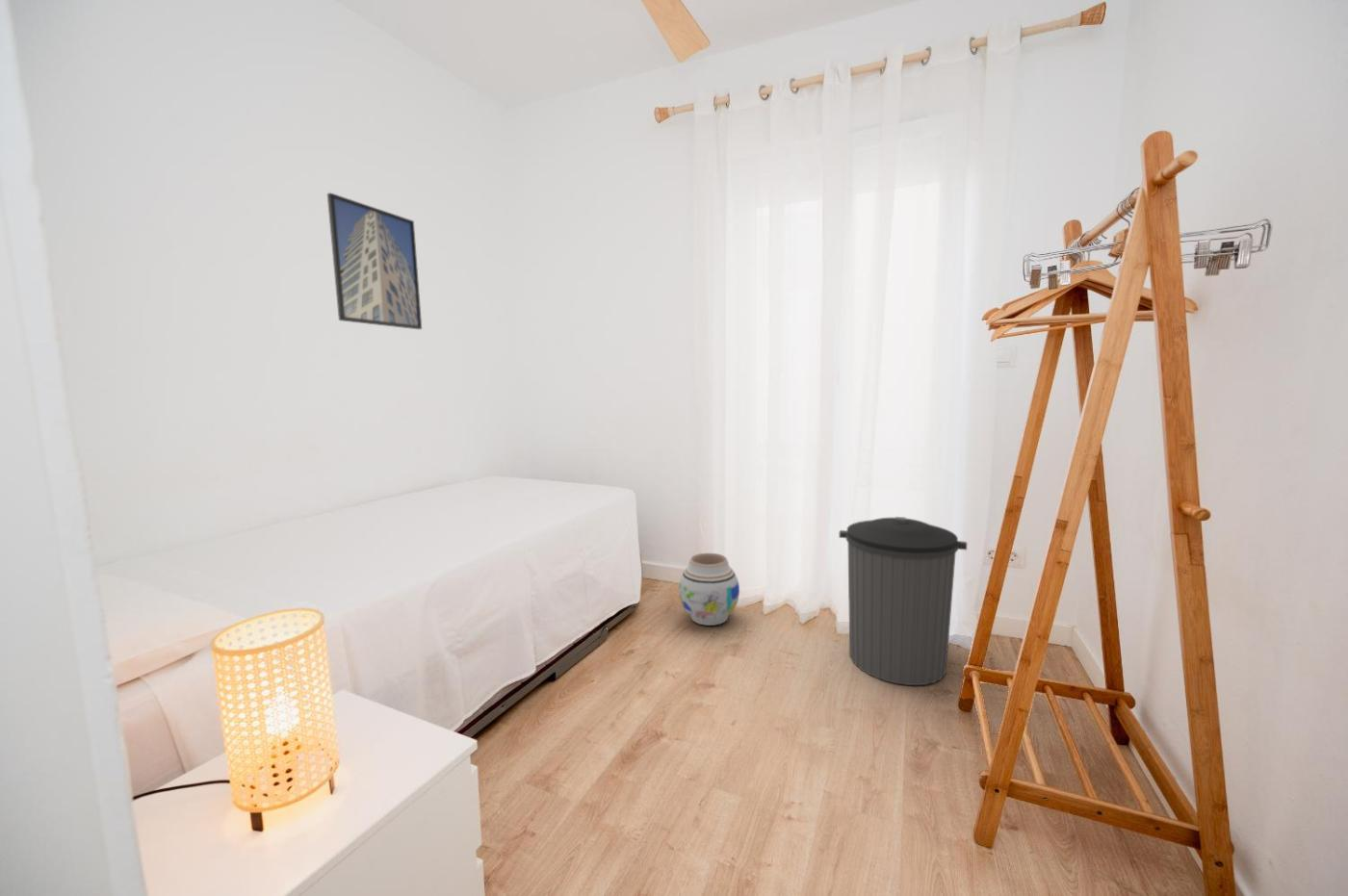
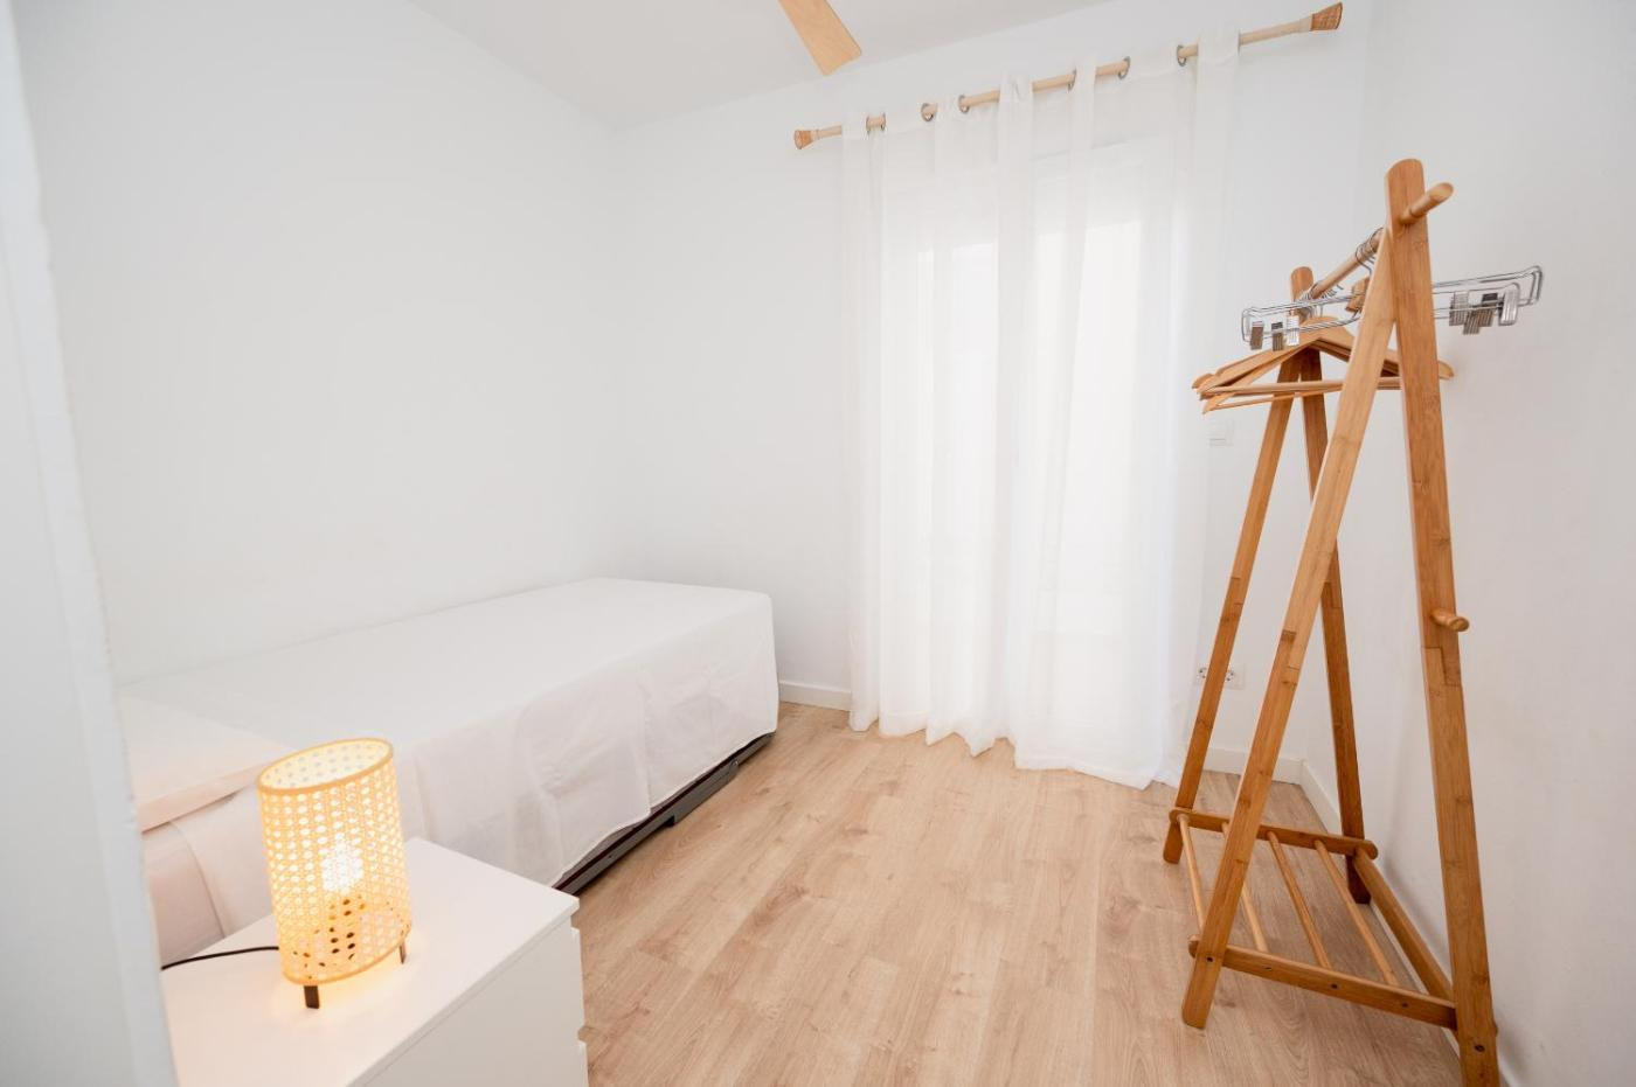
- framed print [326,192,423,330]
- trash can [838,516,968,686]
- vase [678,552,740,627]
